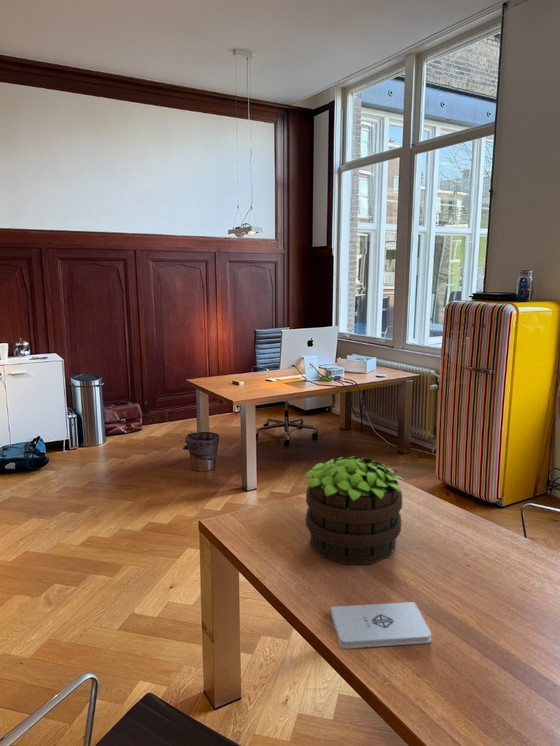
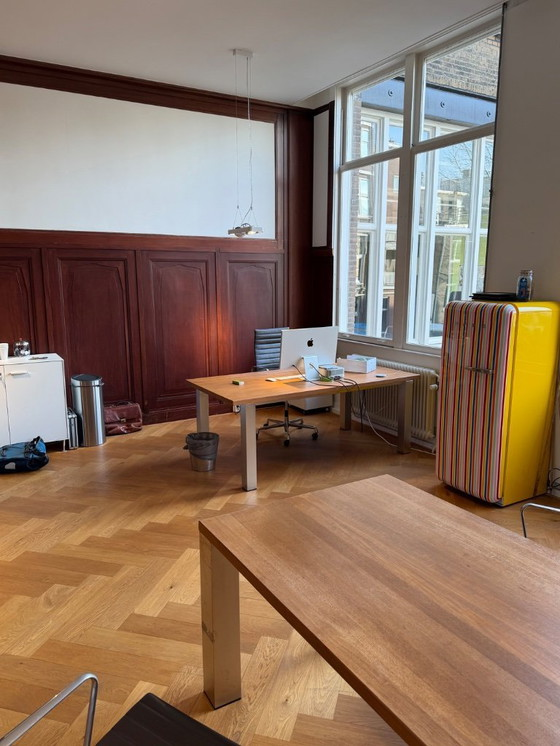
- notepad [330,601,432,649]
- potted plant [303,455,404,565]
